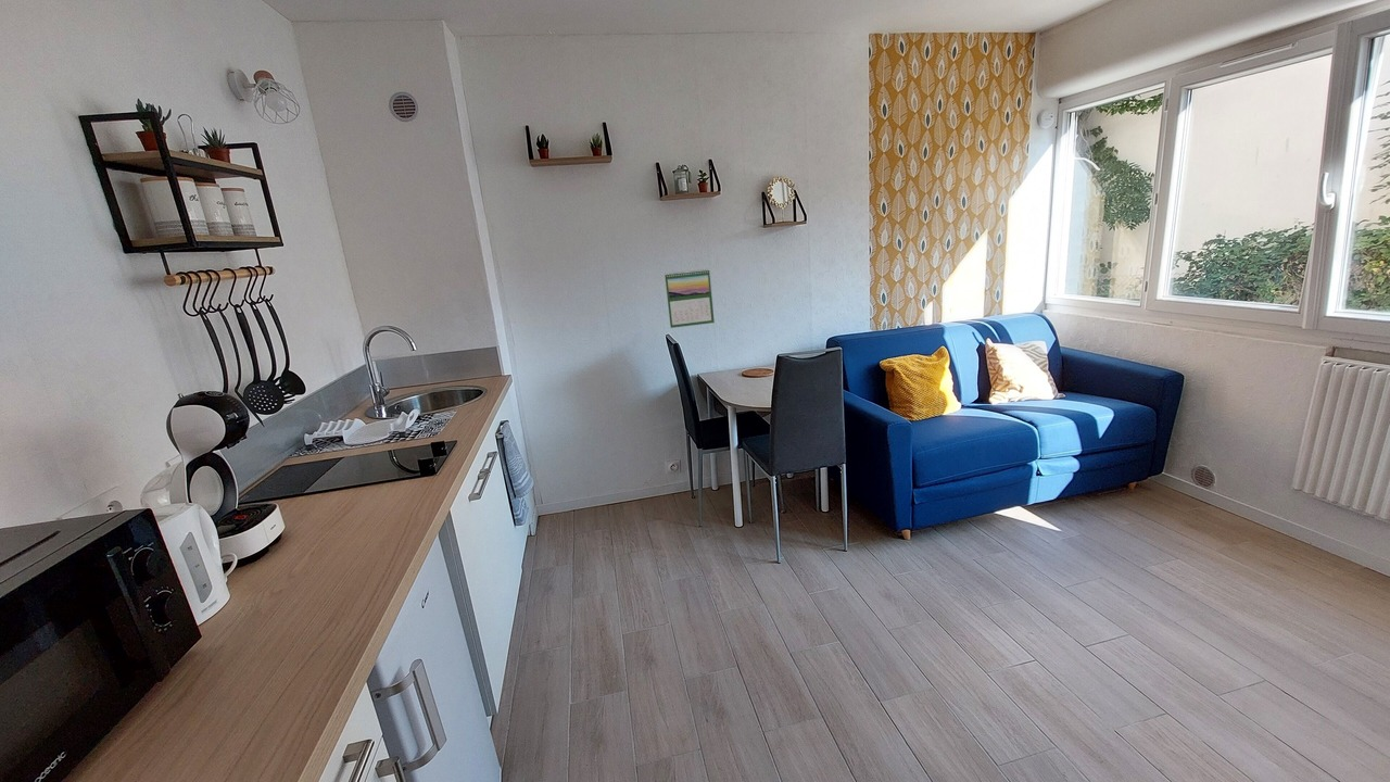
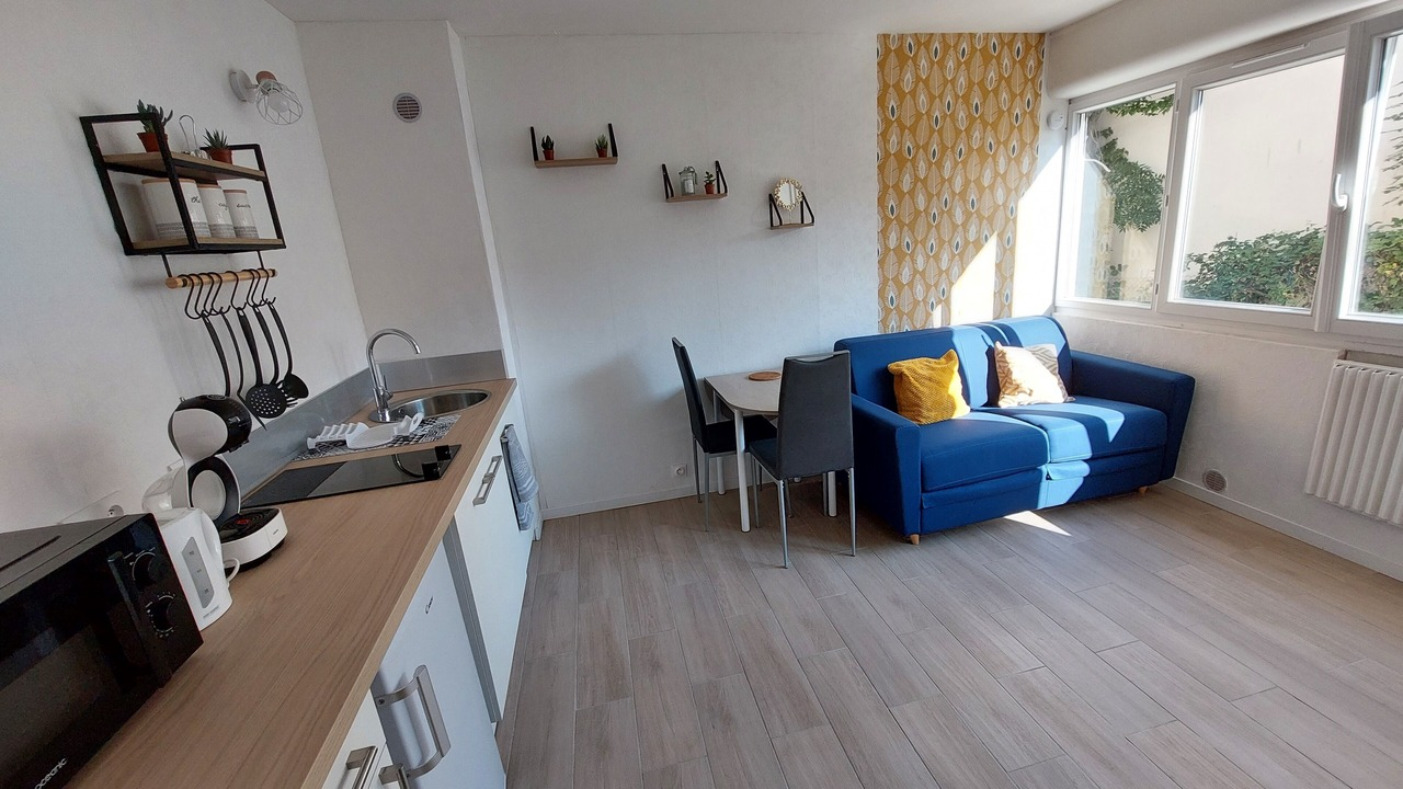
- calendar [664,268,716,329]
